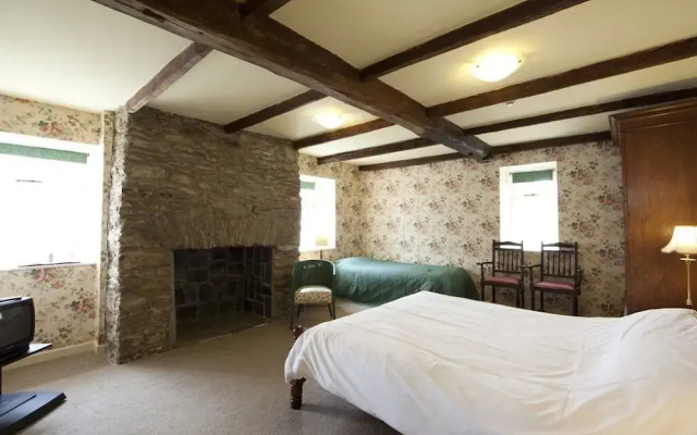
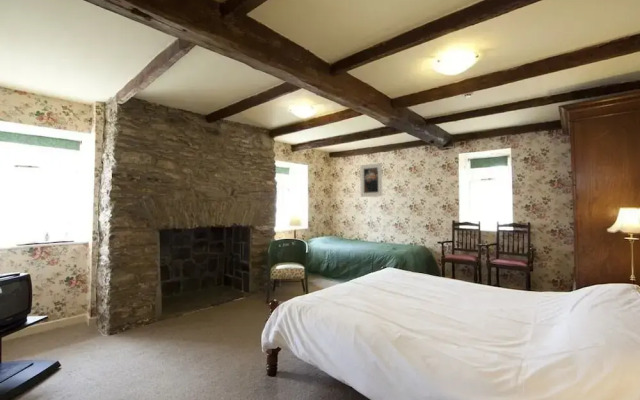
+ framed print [359,162,383,198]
